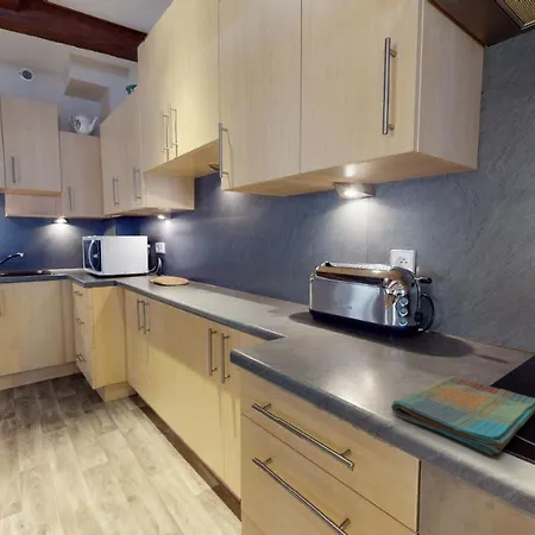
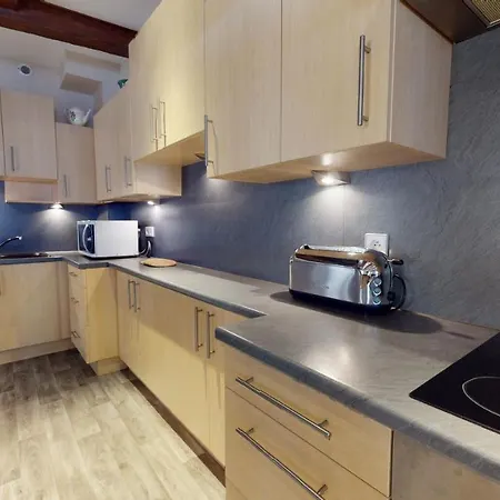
- dish towel [390,374,535,457]
